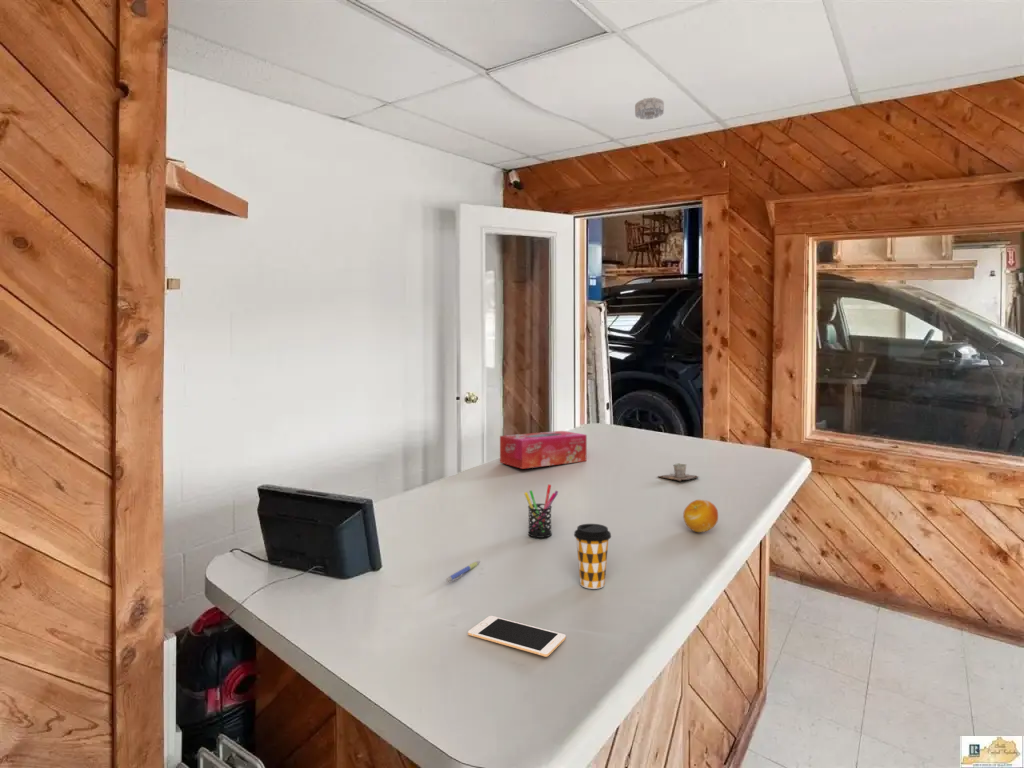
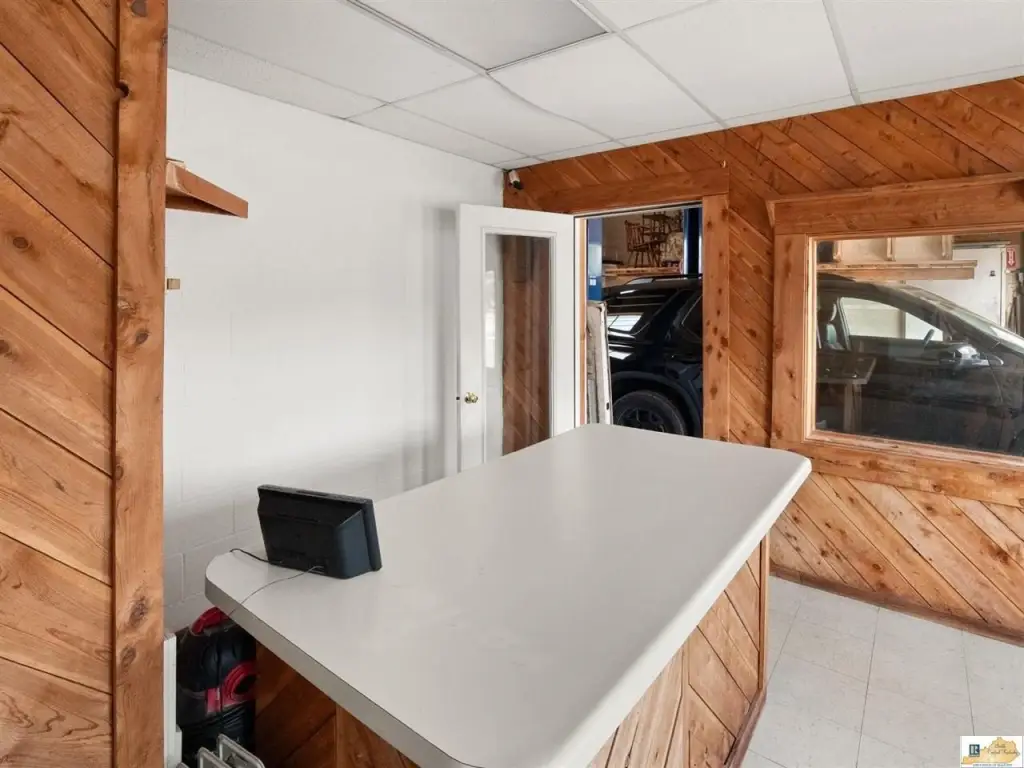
- tissue box [499,430,588,470]
- pen [445,560,481,583]
- pen holder [523,484,559,539]
- fruit [682,499,719,533]
- smoke detector [634,96,665,121]
- cup [656,462,700,482]
- cell phone [467,615,567,658]
- coffee cup [573,523,612,590]
